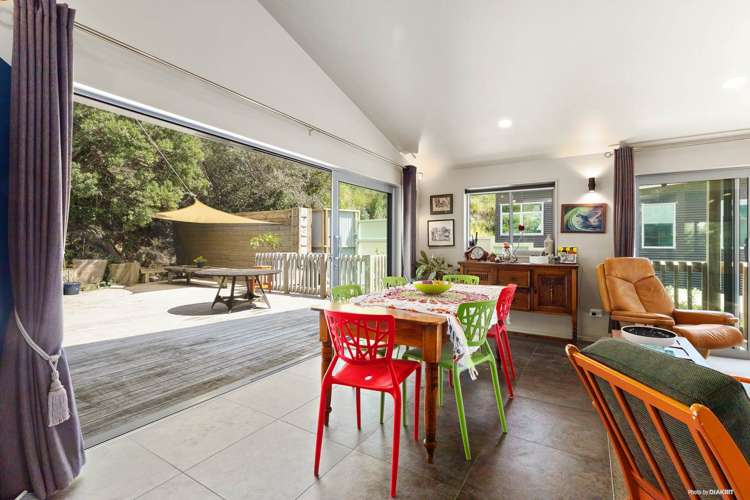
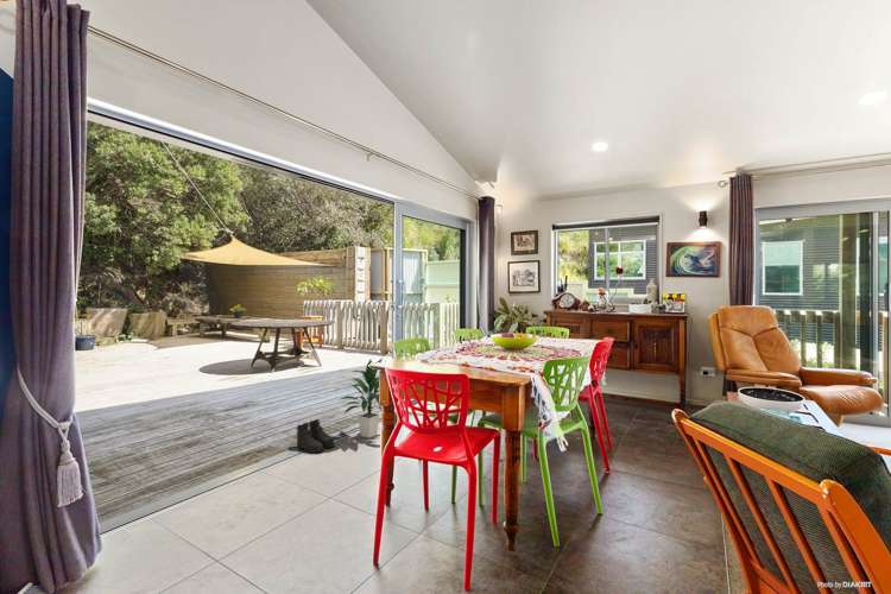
+ indoor plant [337,356,384,440]
+ boots [295,418,336,454]
